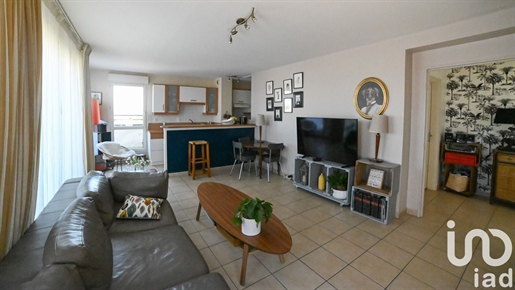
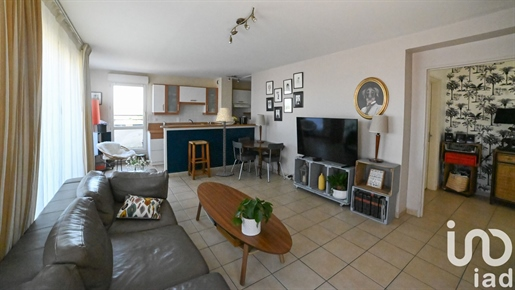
+ floor lamp [215,107,234,177]
